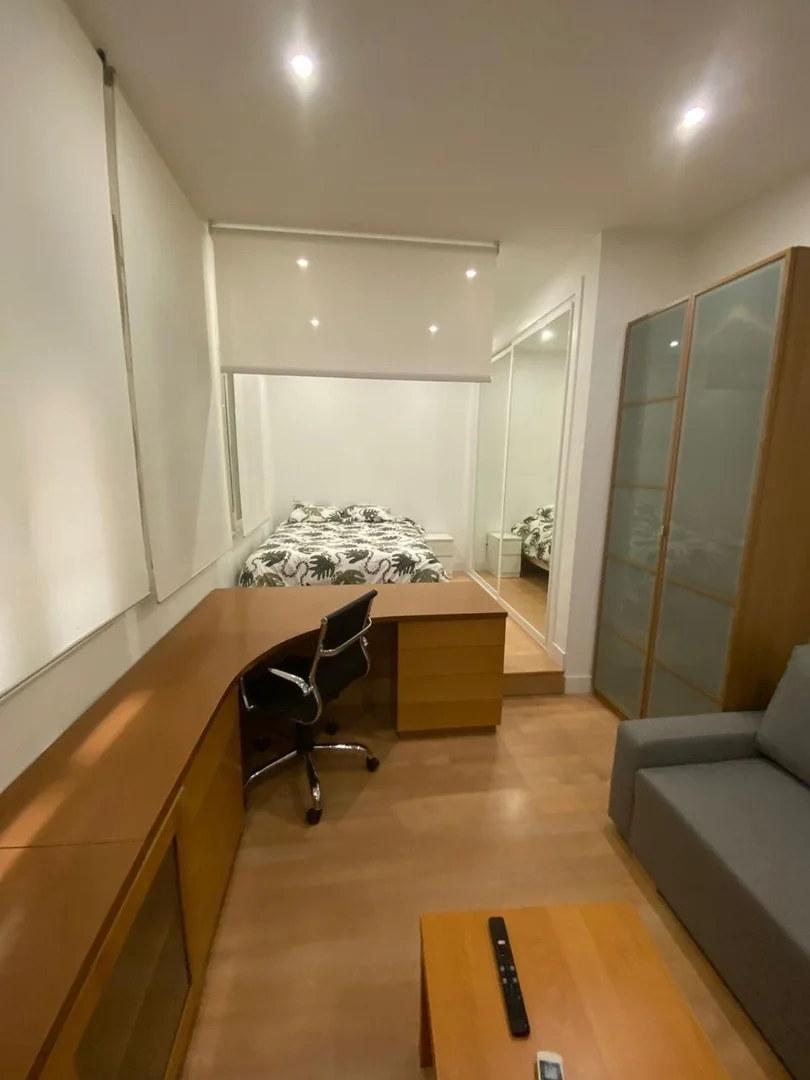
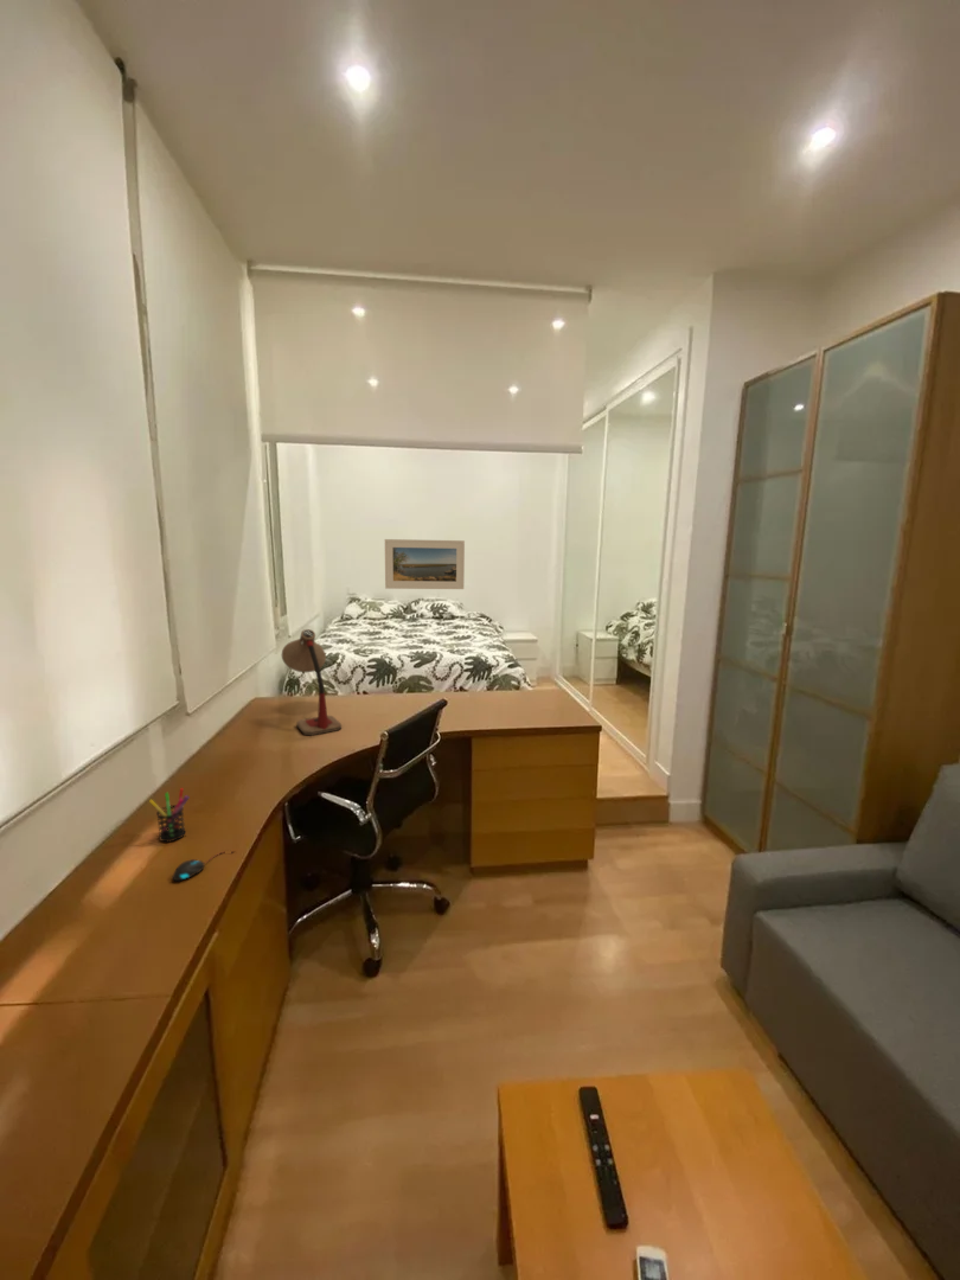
+ mouse [172,850,237,882]
+ desk lamp [281,628,343,736]
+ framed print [384,538,466,590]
+ pen holder [148,787,190,843]
